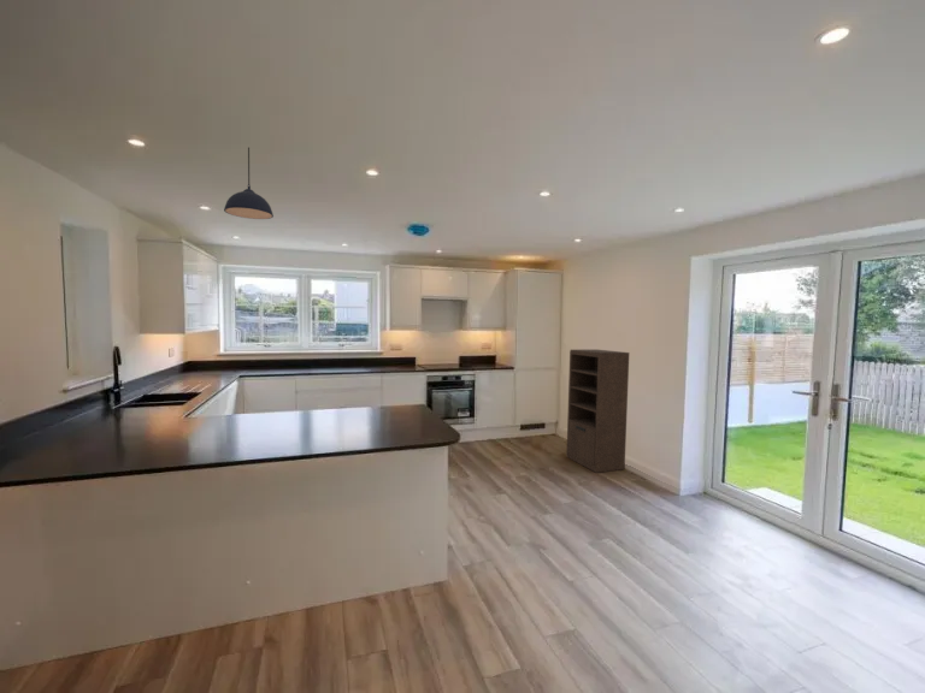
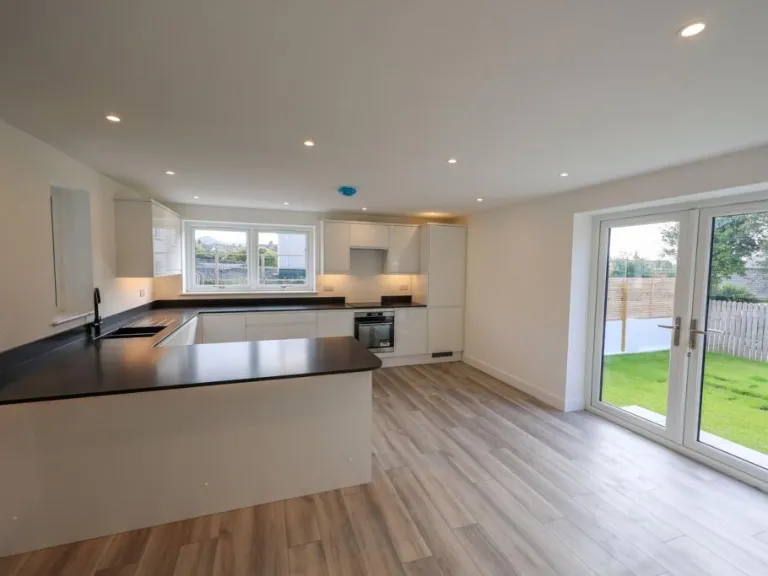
- pendant light [223,147,275,220]
- shelving unit [565,349,630,474]
